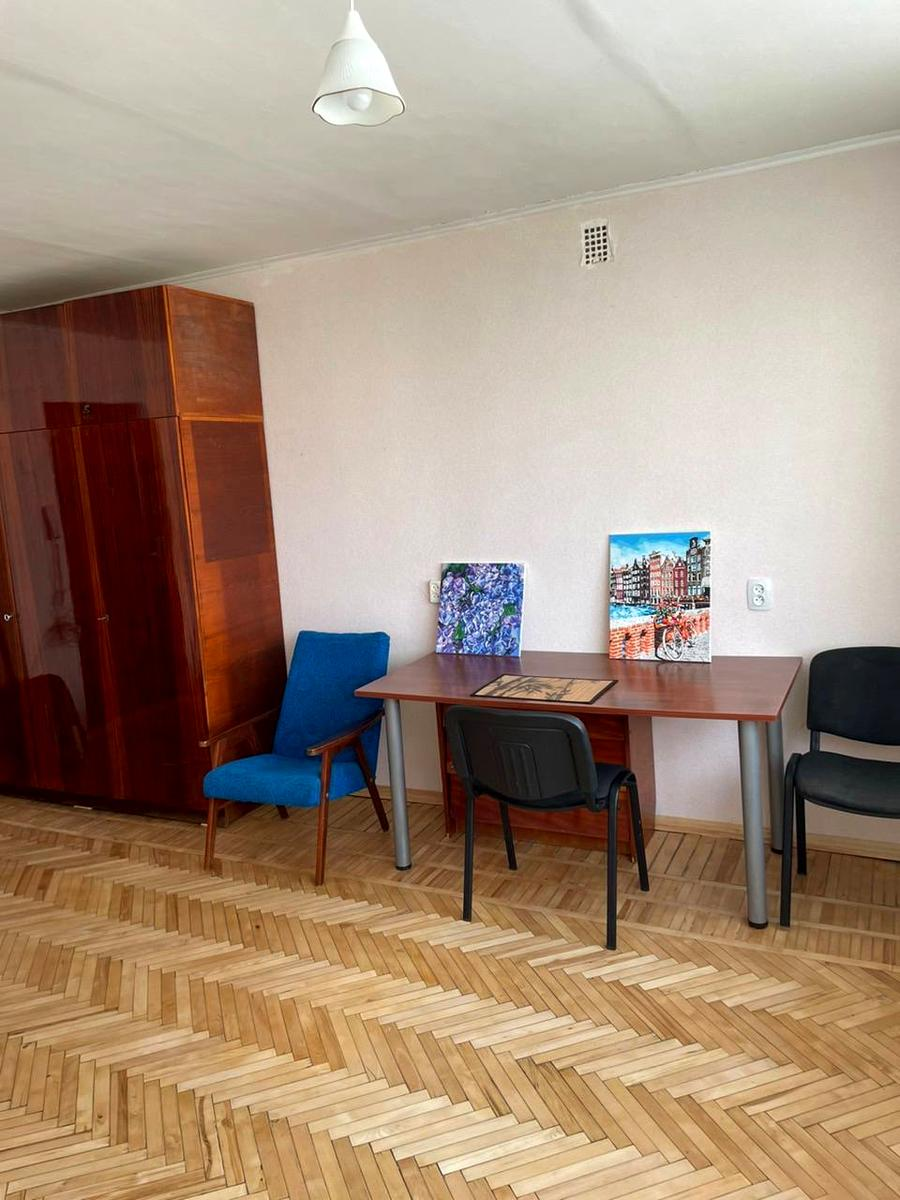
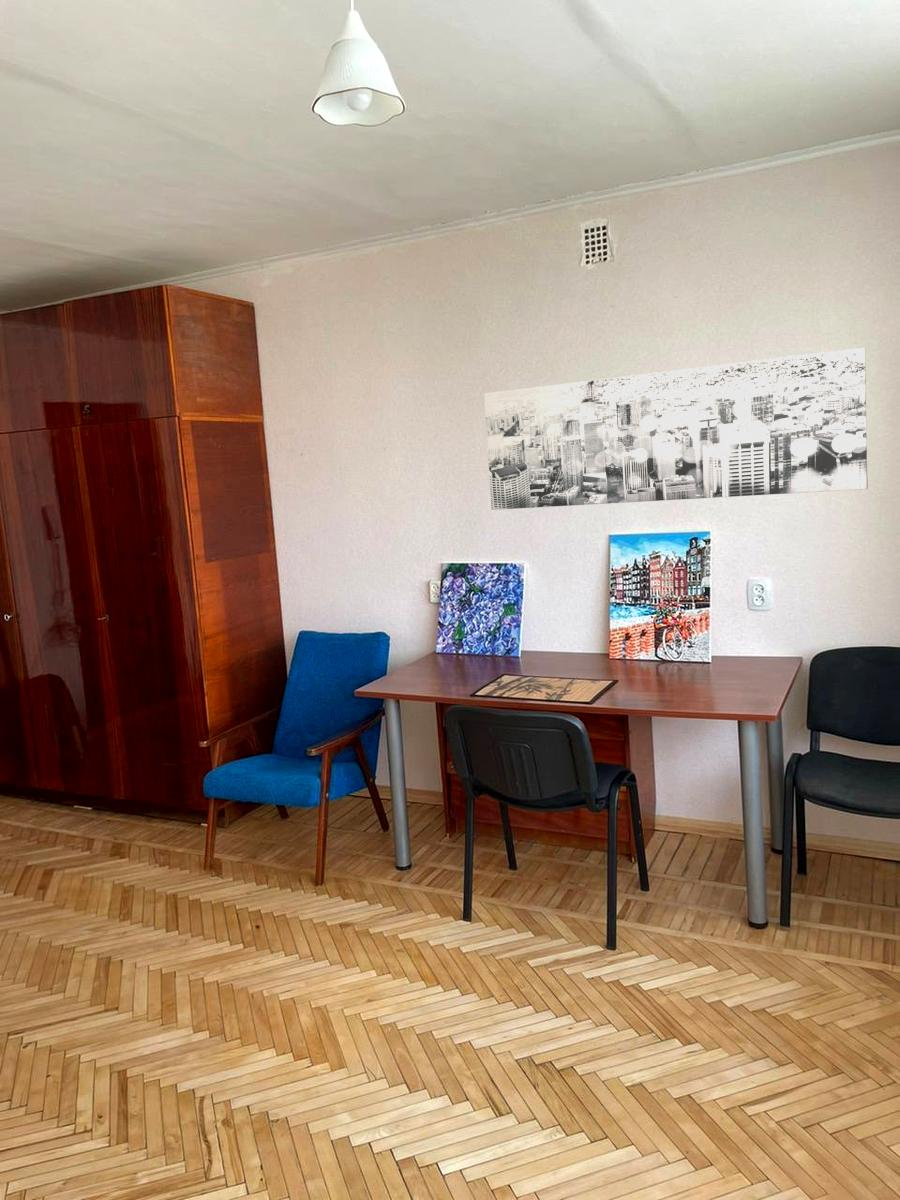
+ wall art [483,347,869,511]
